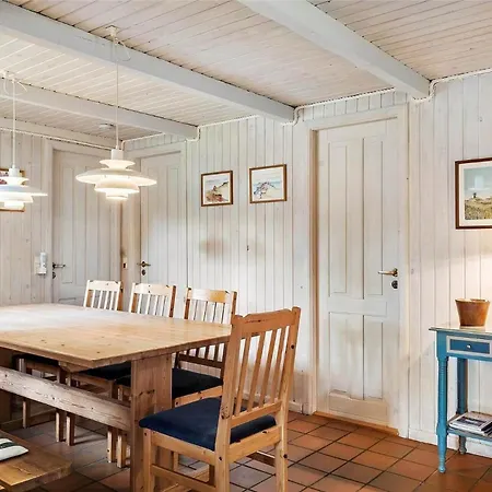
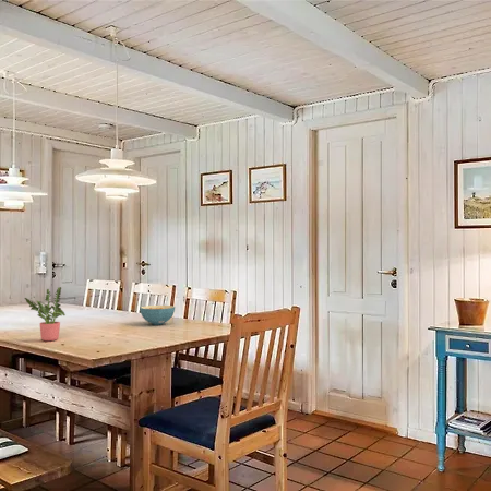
+ potted plant [24,286,67,342]
+ cereal bowl [139,304,176,326]
